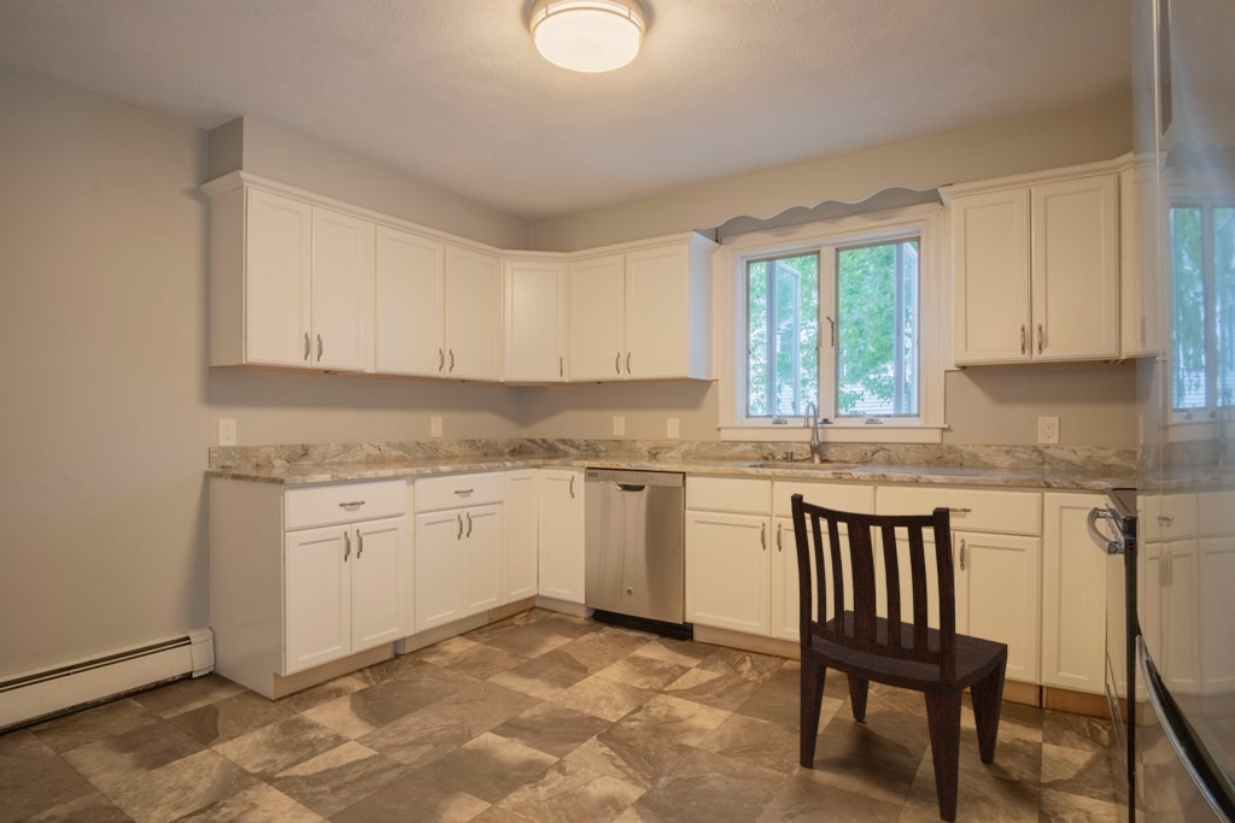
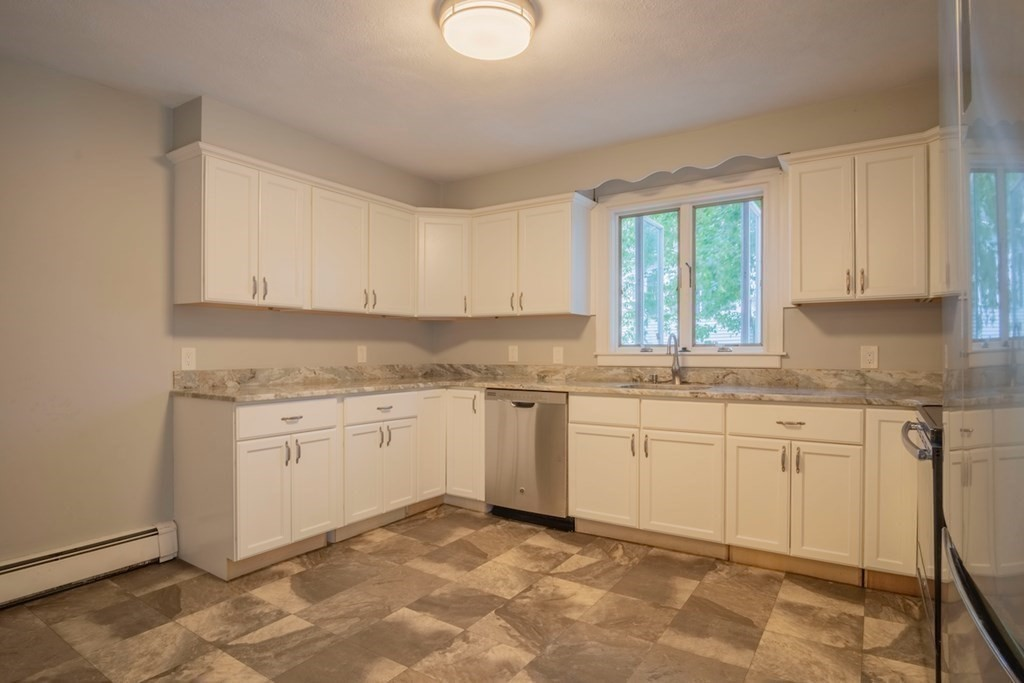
- dining chair [790,492,1009,823]
